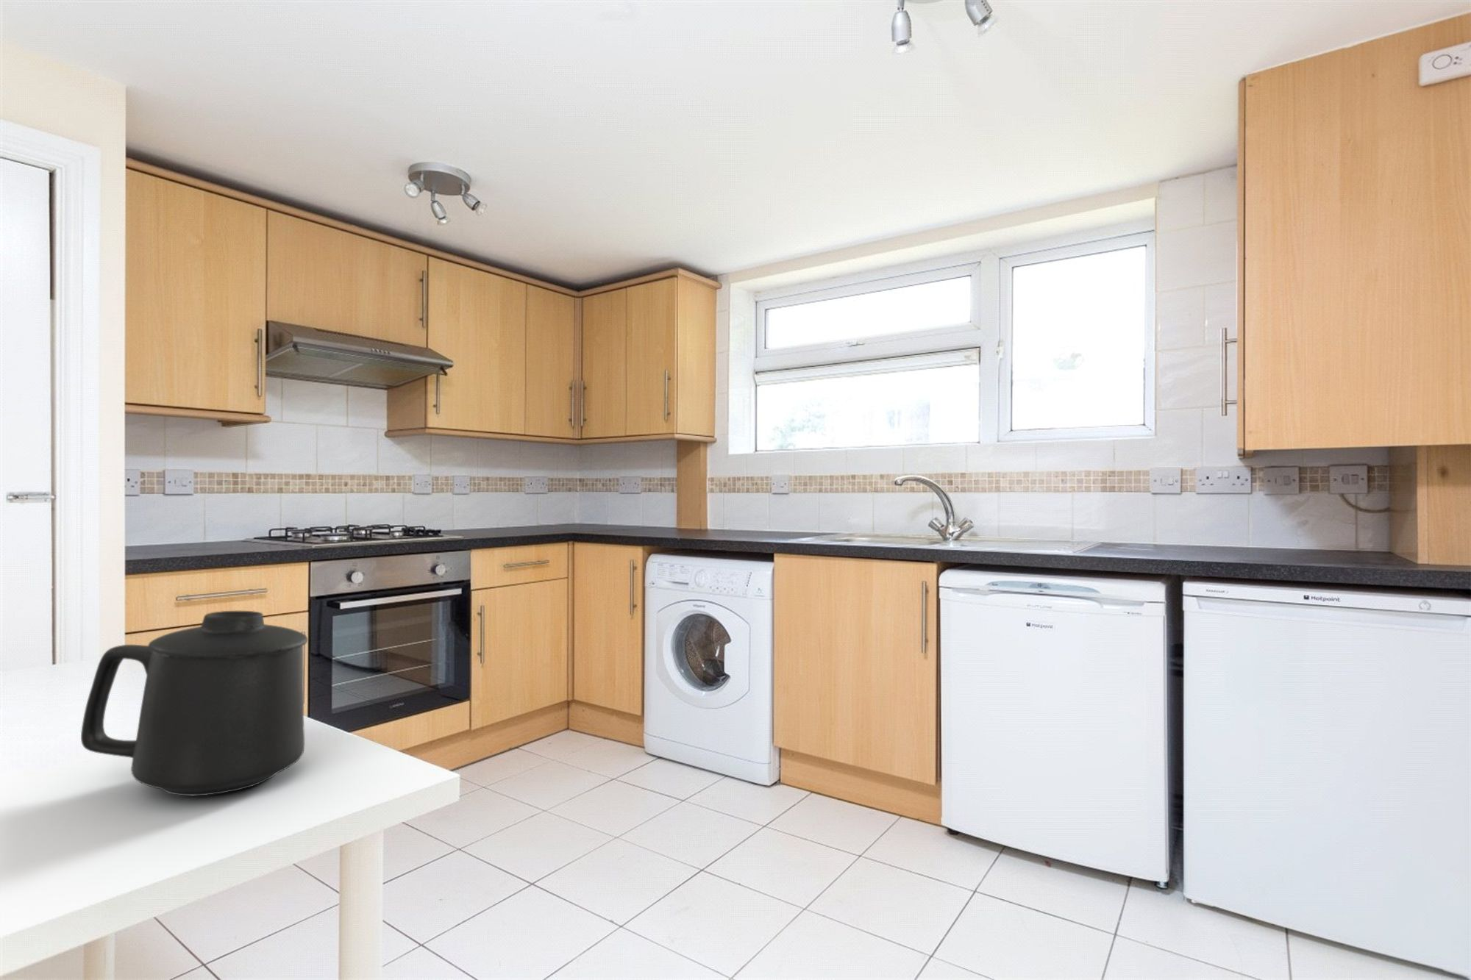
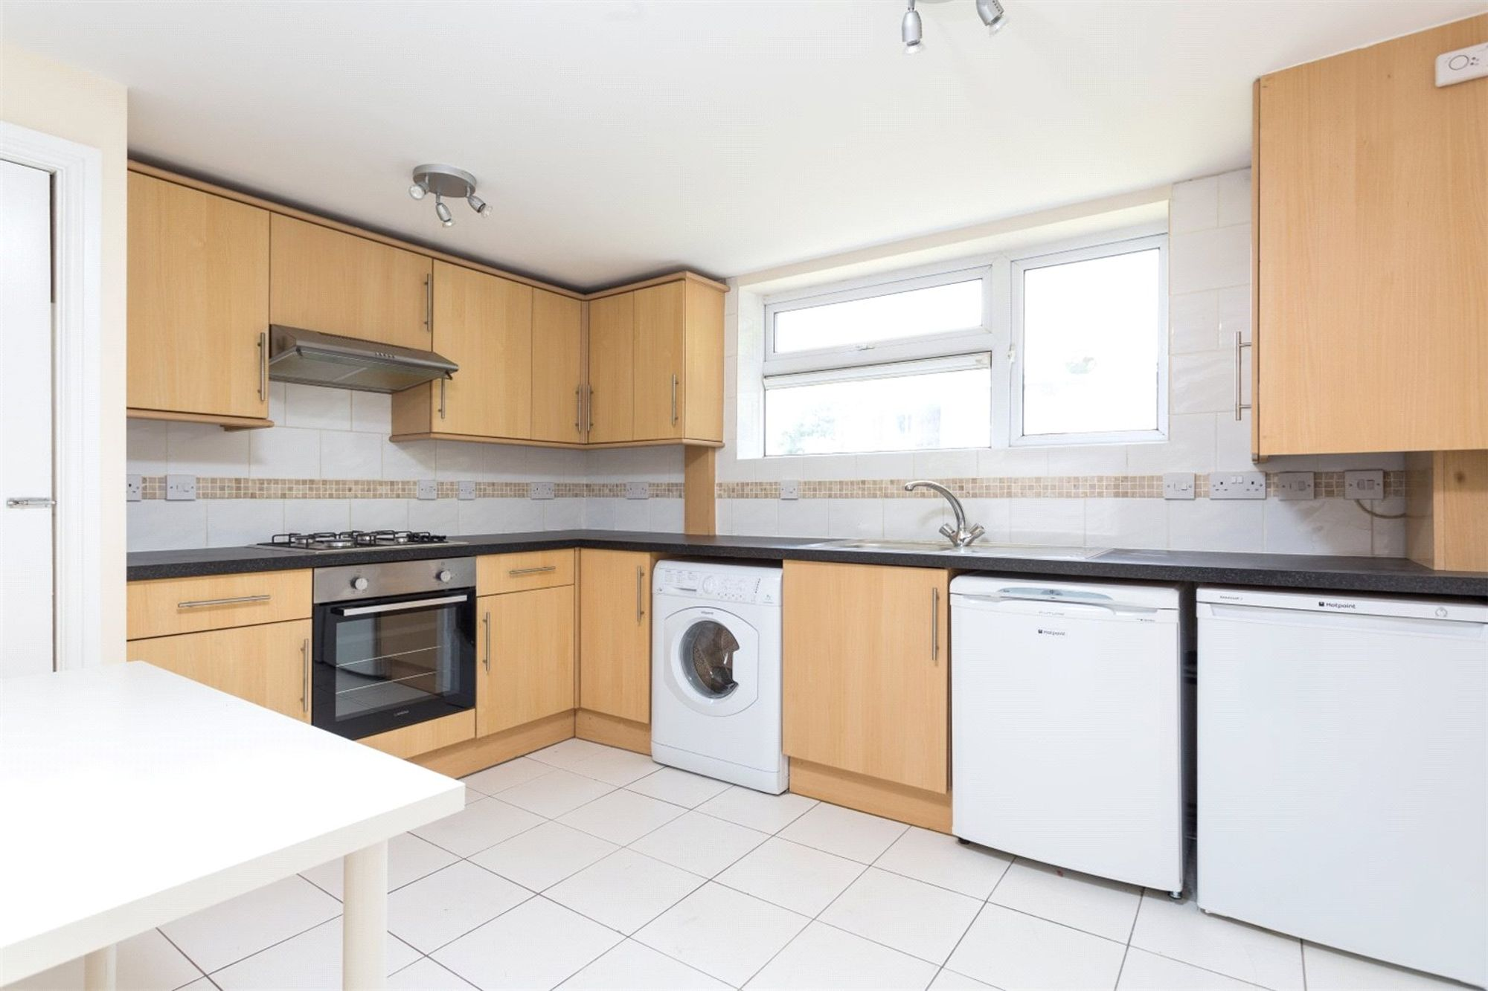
- mug [80,610,308,797]
